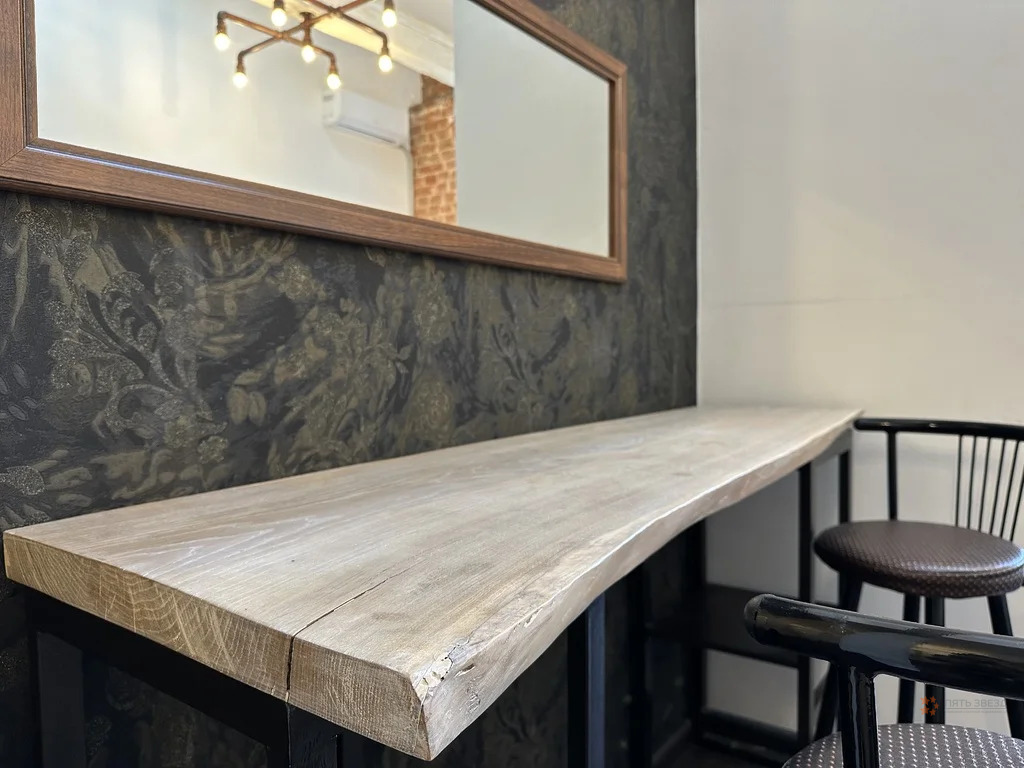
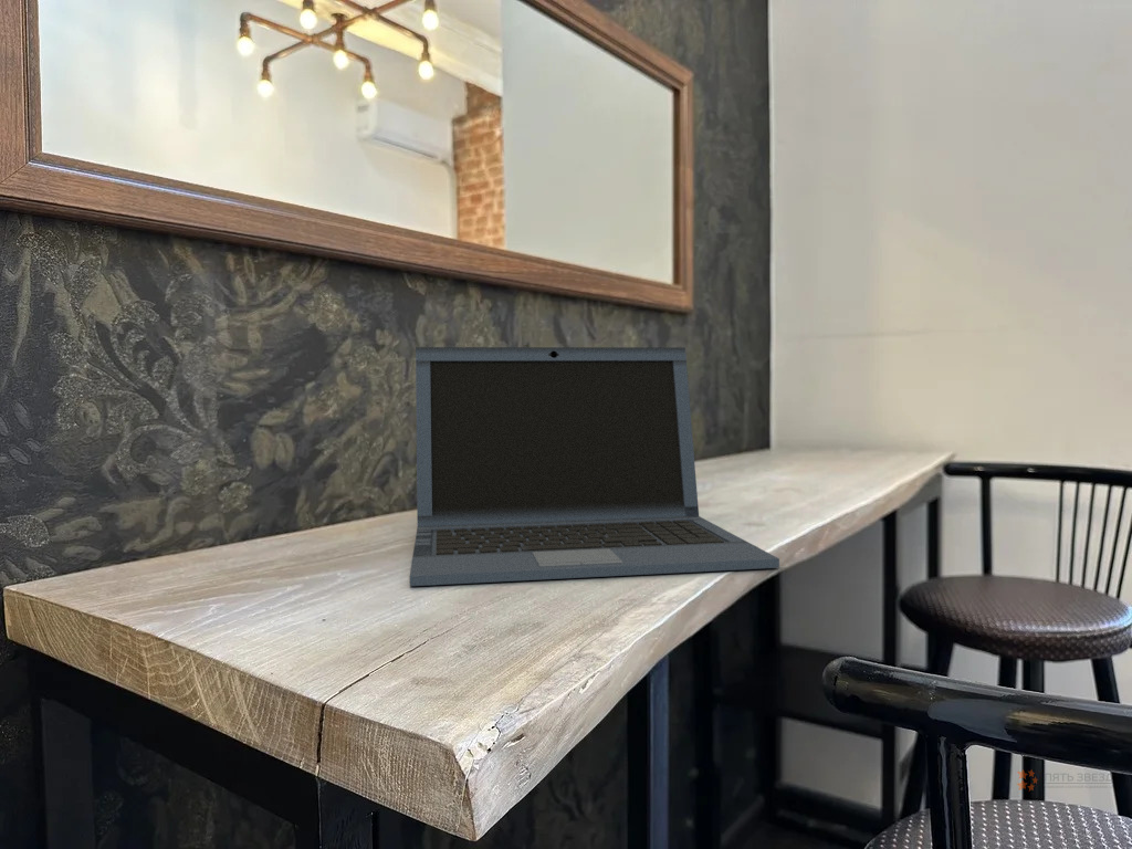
+ laptop [409,346,780,587]
